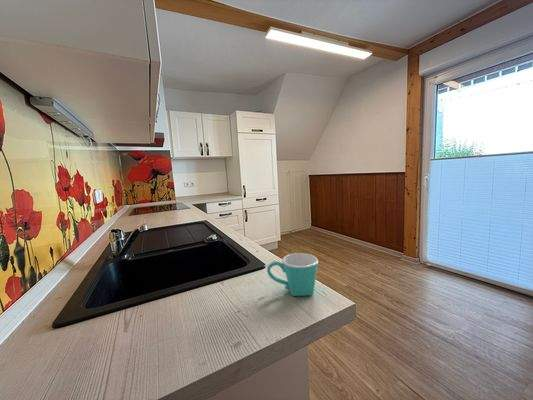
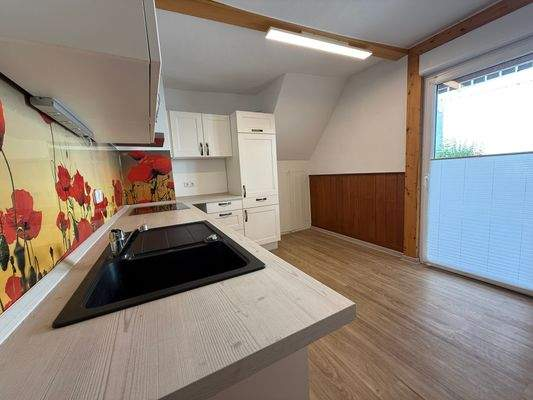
- mug [266,252,319,297]
